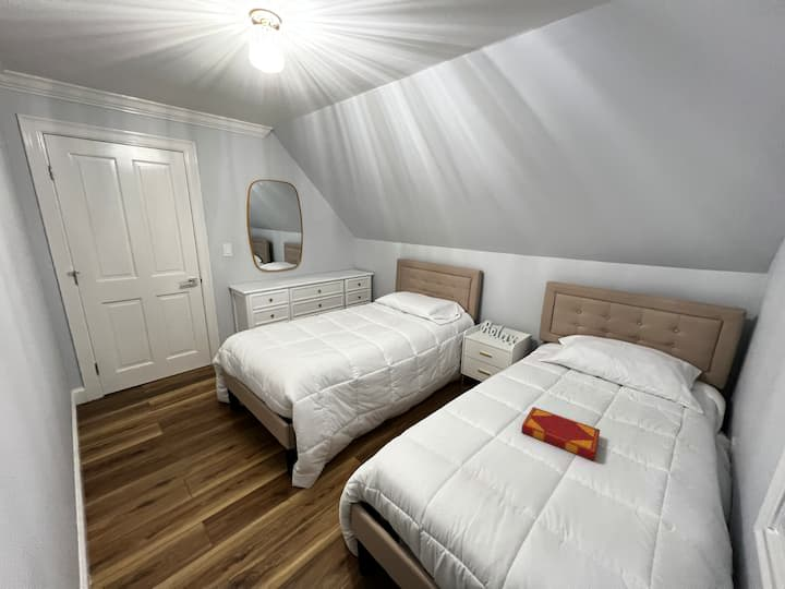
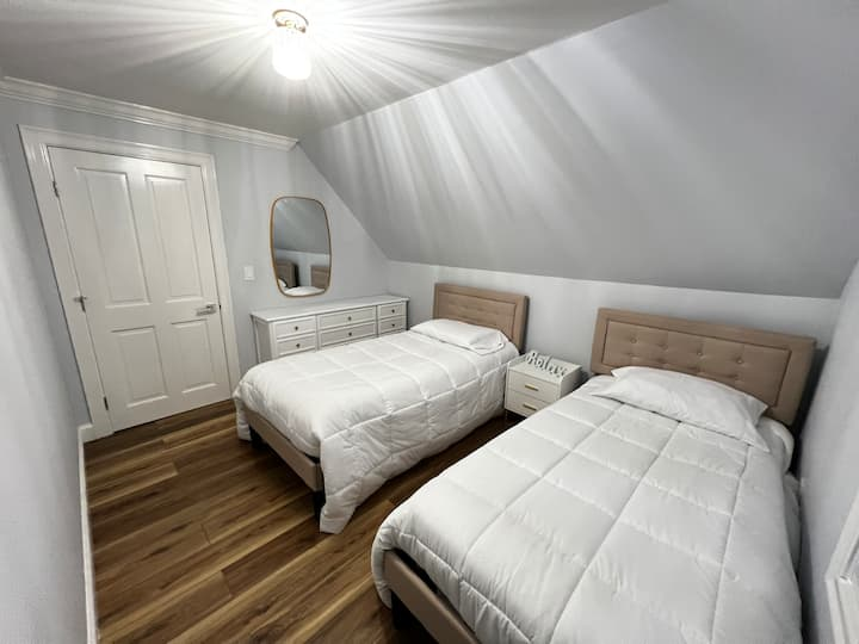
- hardback book [520,406,601,462]
